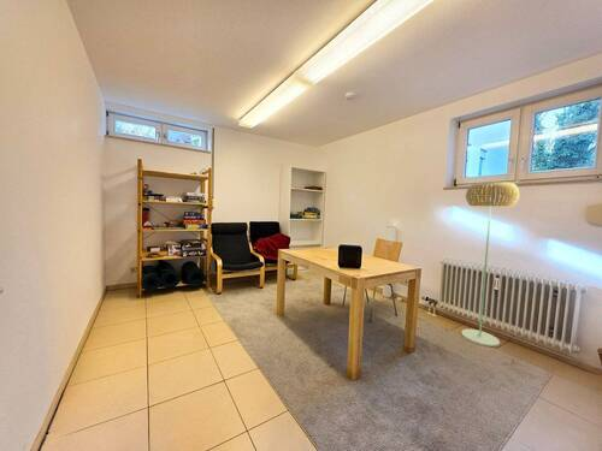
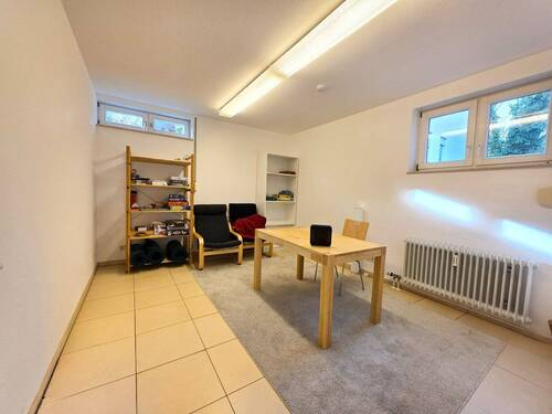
- floor lamp [460,182,521,348]
